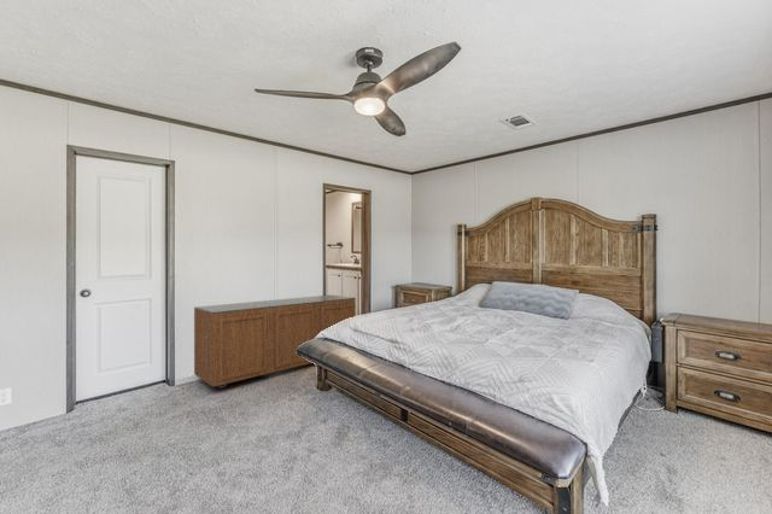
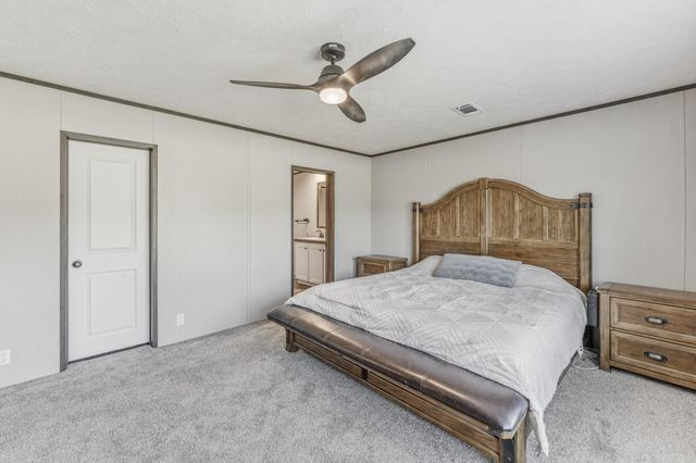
- sideboard [193,293,357,390]
